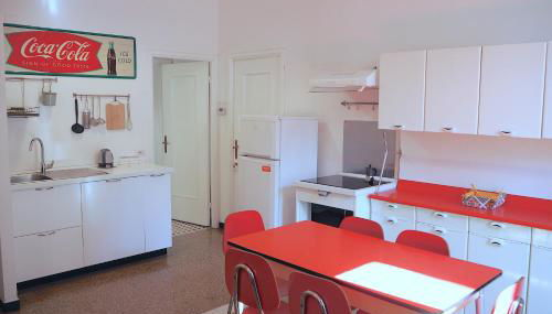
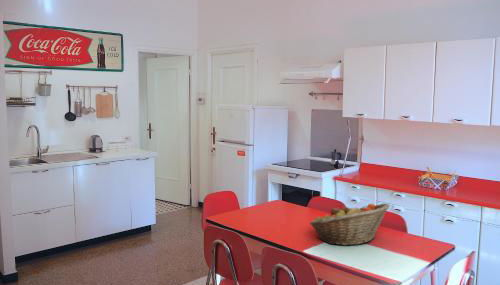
+ fruit basket [309,203,390,246]
